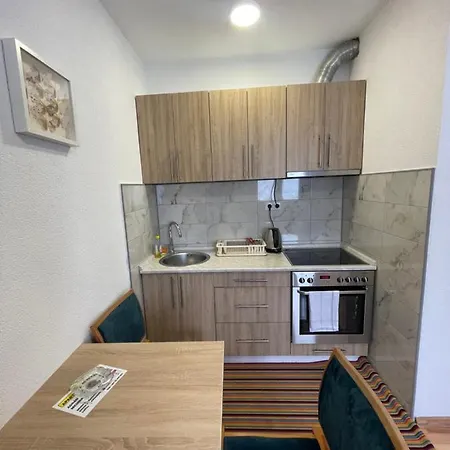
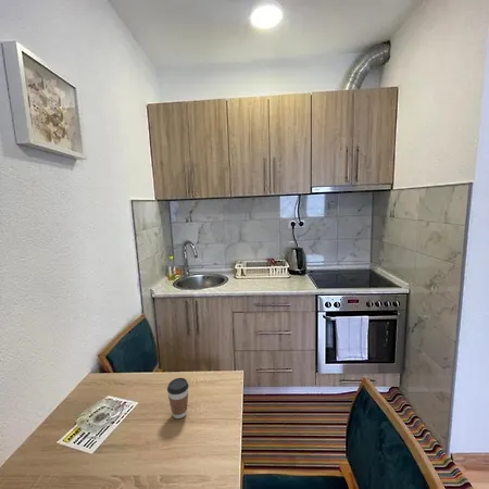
+ coffee cup [166,377,190,419]
